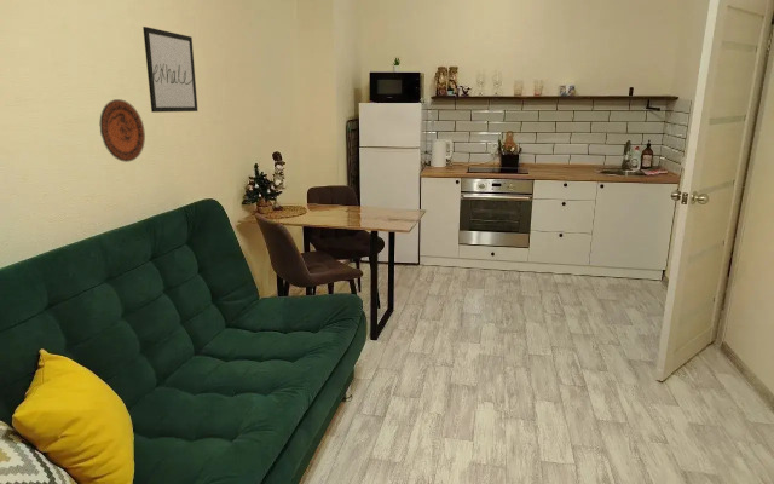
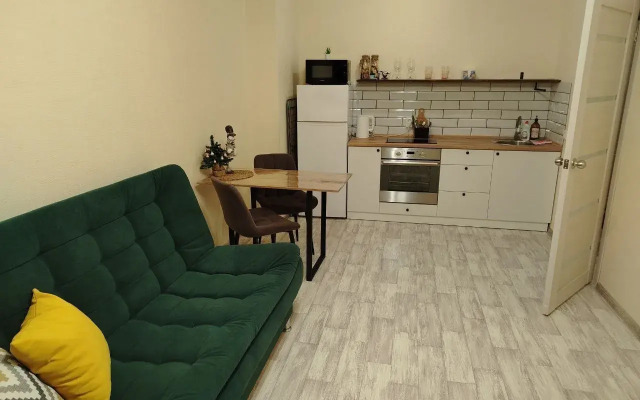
- wall art [141,25,198,114]
- decorative plate [99,98,146,163]
